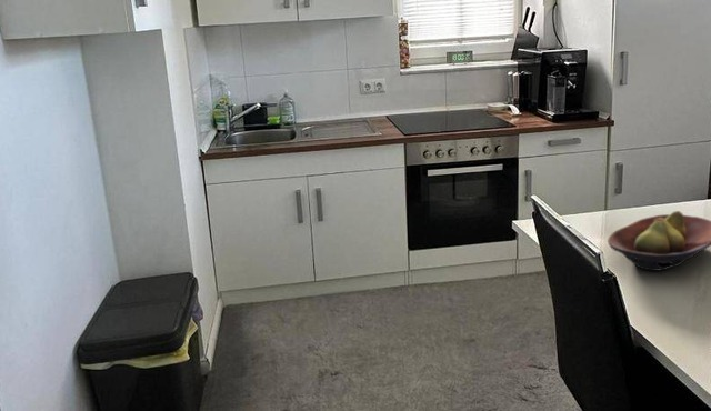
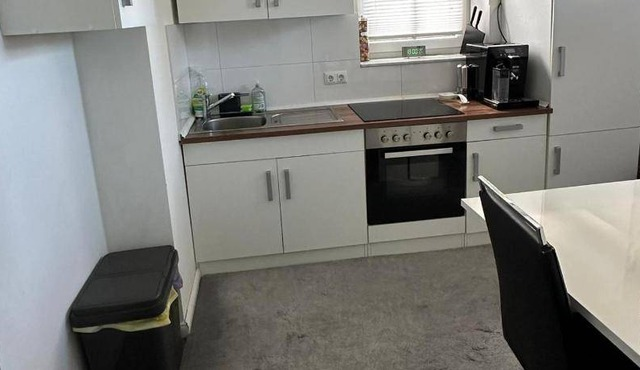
- fruit bowl [607,210,711,272]
